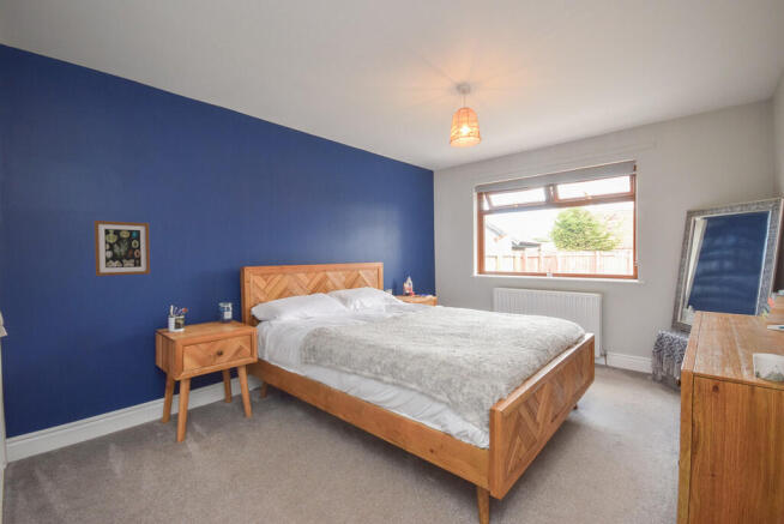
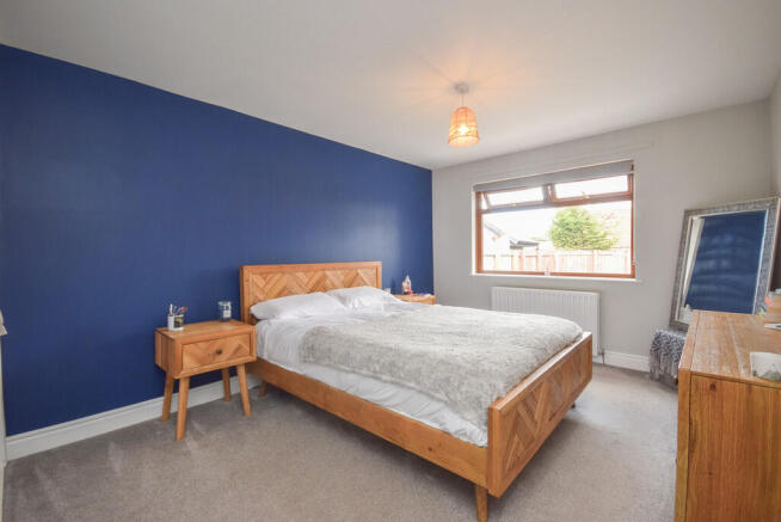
- wall art [94,219,151,277]
